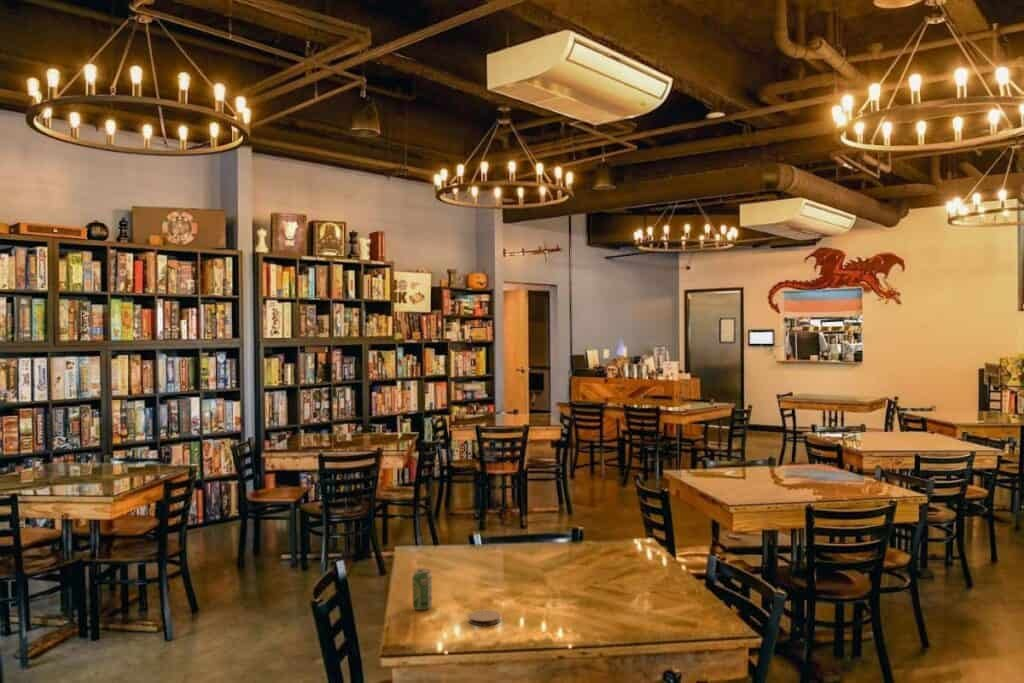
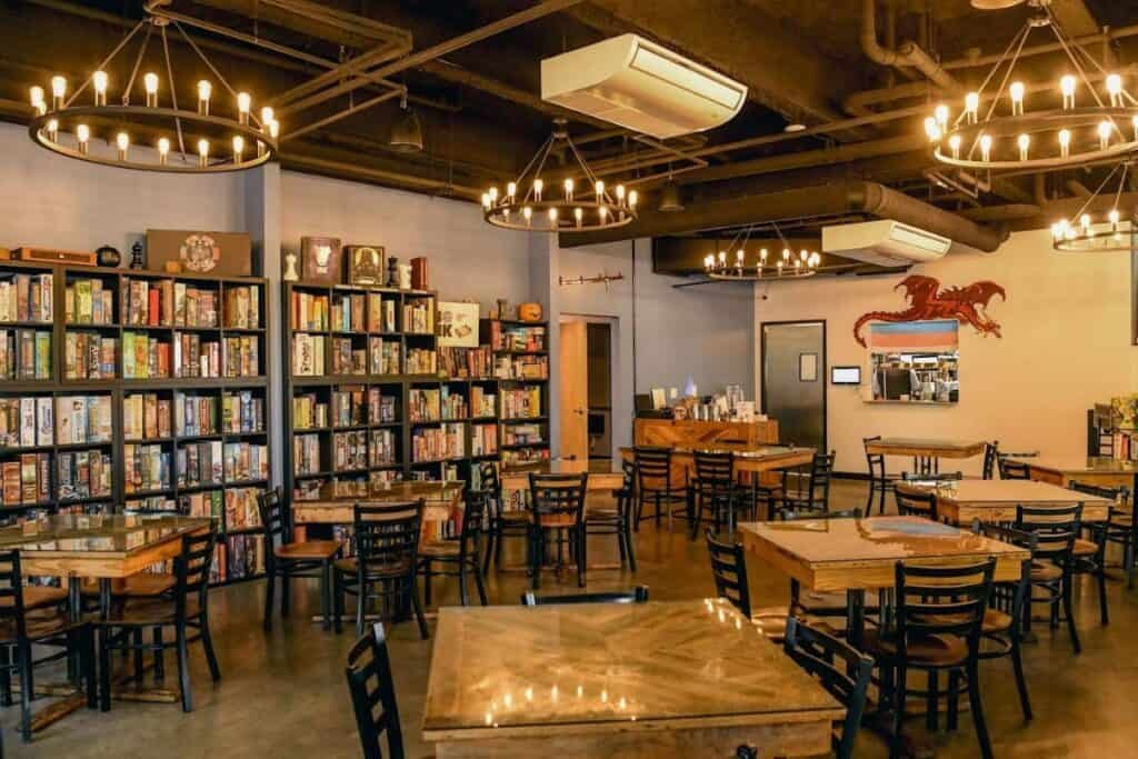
- beverage can [411,568,433,611]
- coaster [467,609,502,627]
